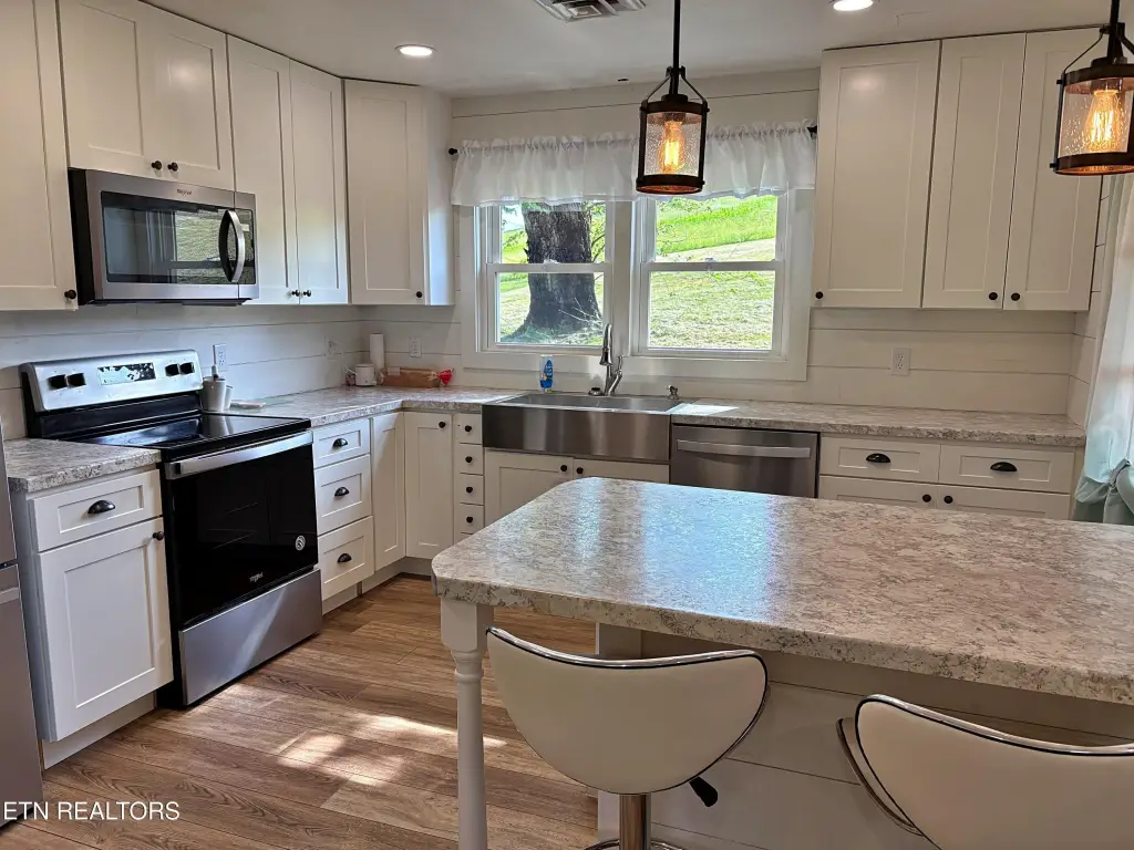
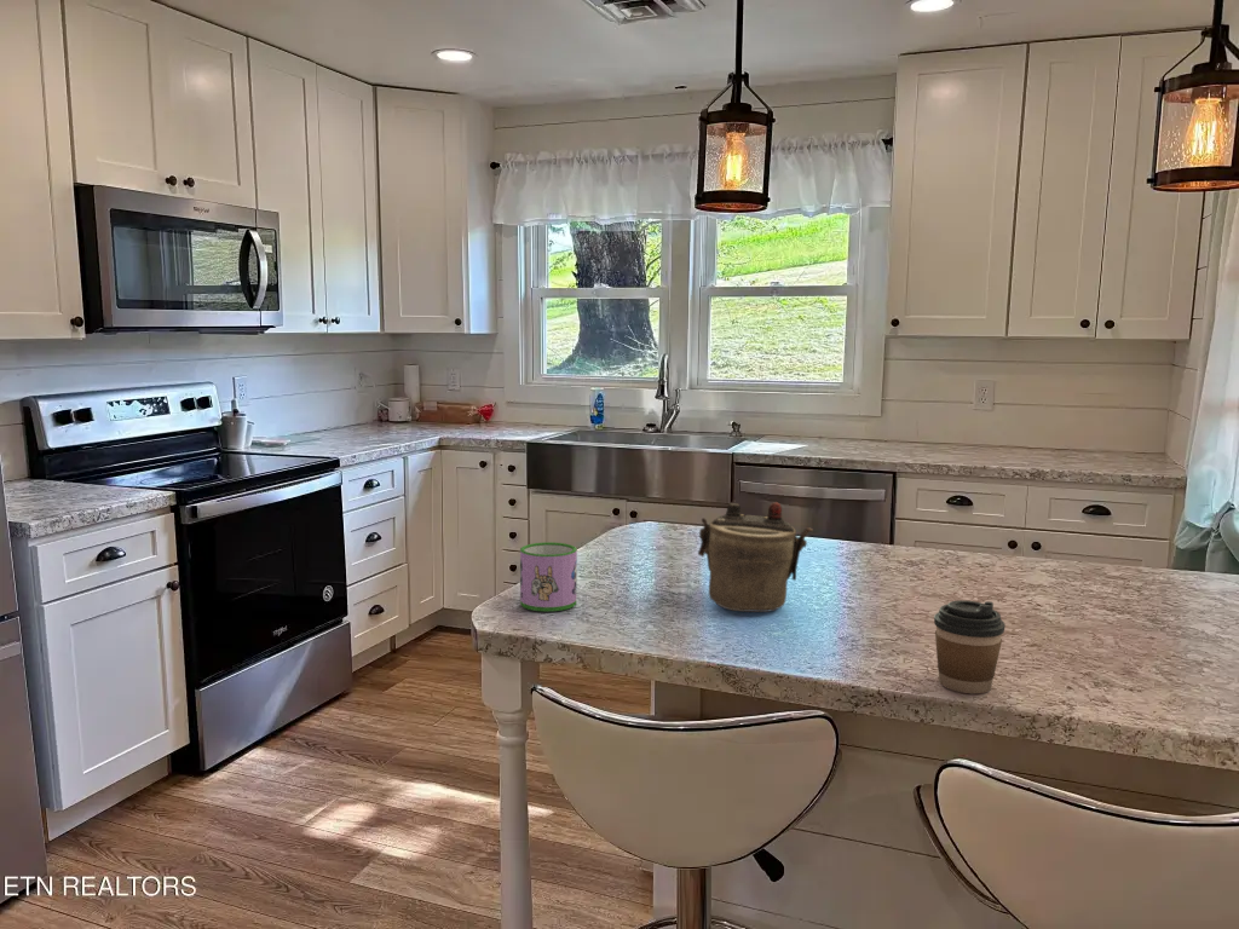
+ teapot [697,501,814,613]
+ coffee cup [933,599,1007,694]
+ mug [519,541,578,612]
